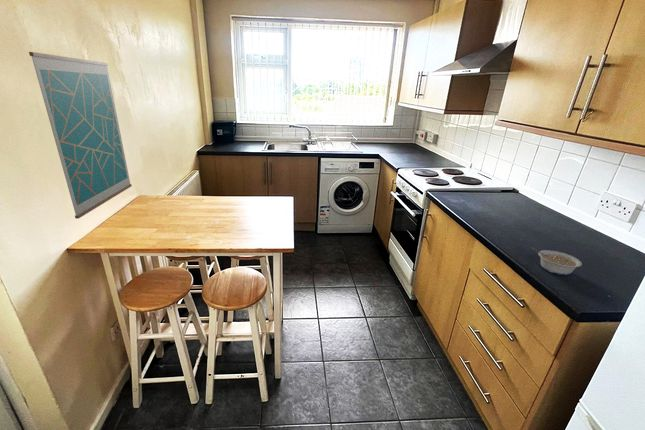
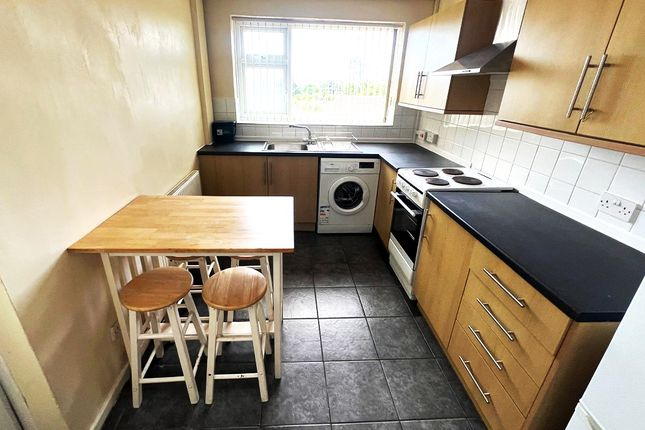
- wall art [28,51,133,220]
- legume [530,246,583,276]
